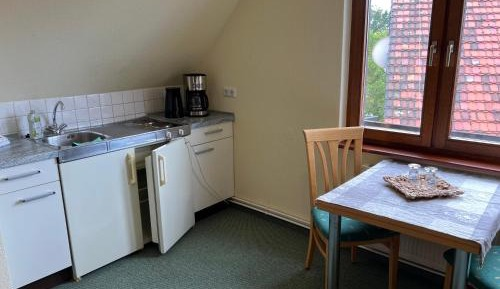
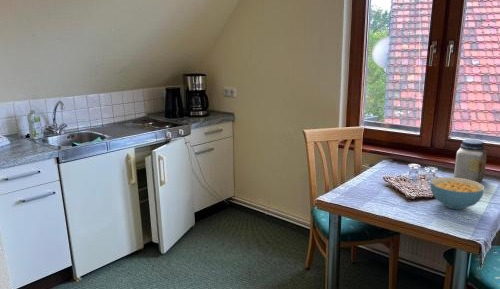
+ jar [453,139,487,184]
+ cereal bowl [429,176,485,210]
